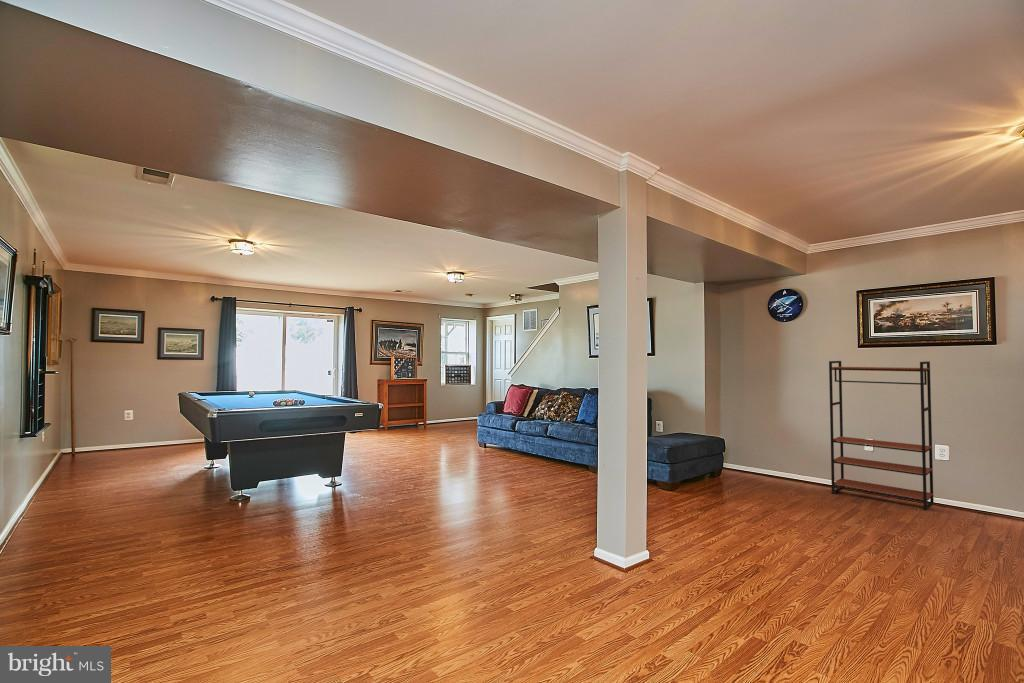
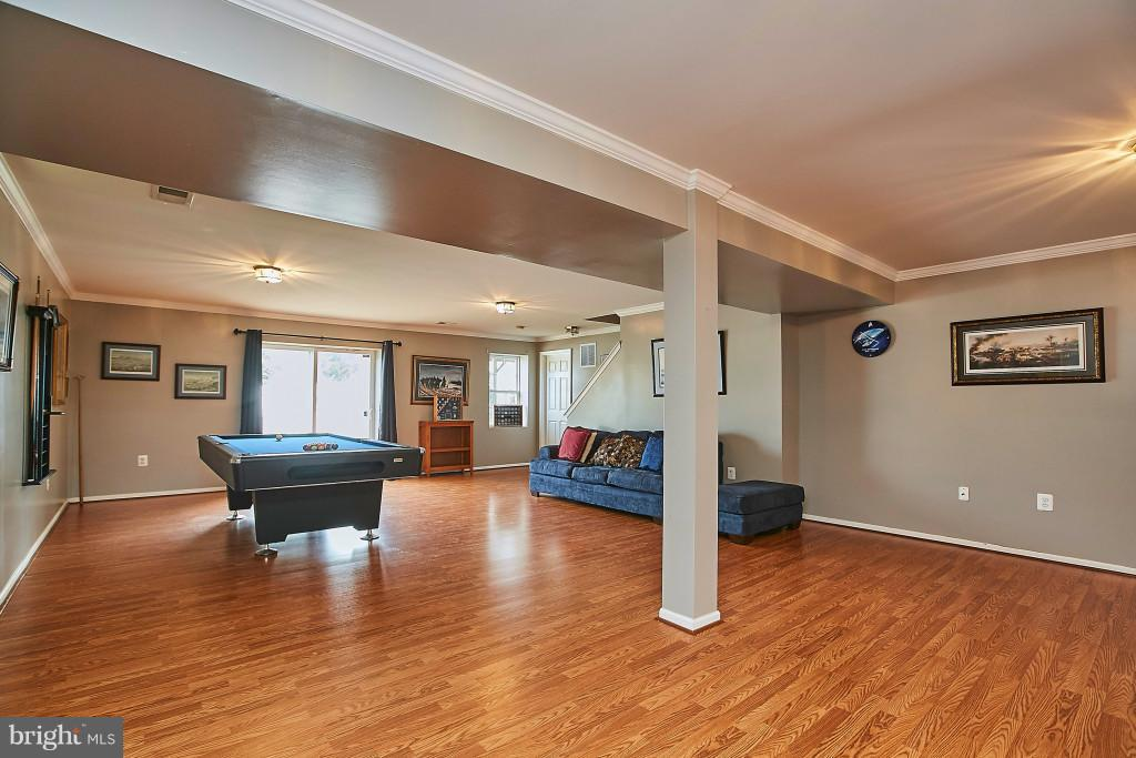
- bookshelf [828,360,935,512]
